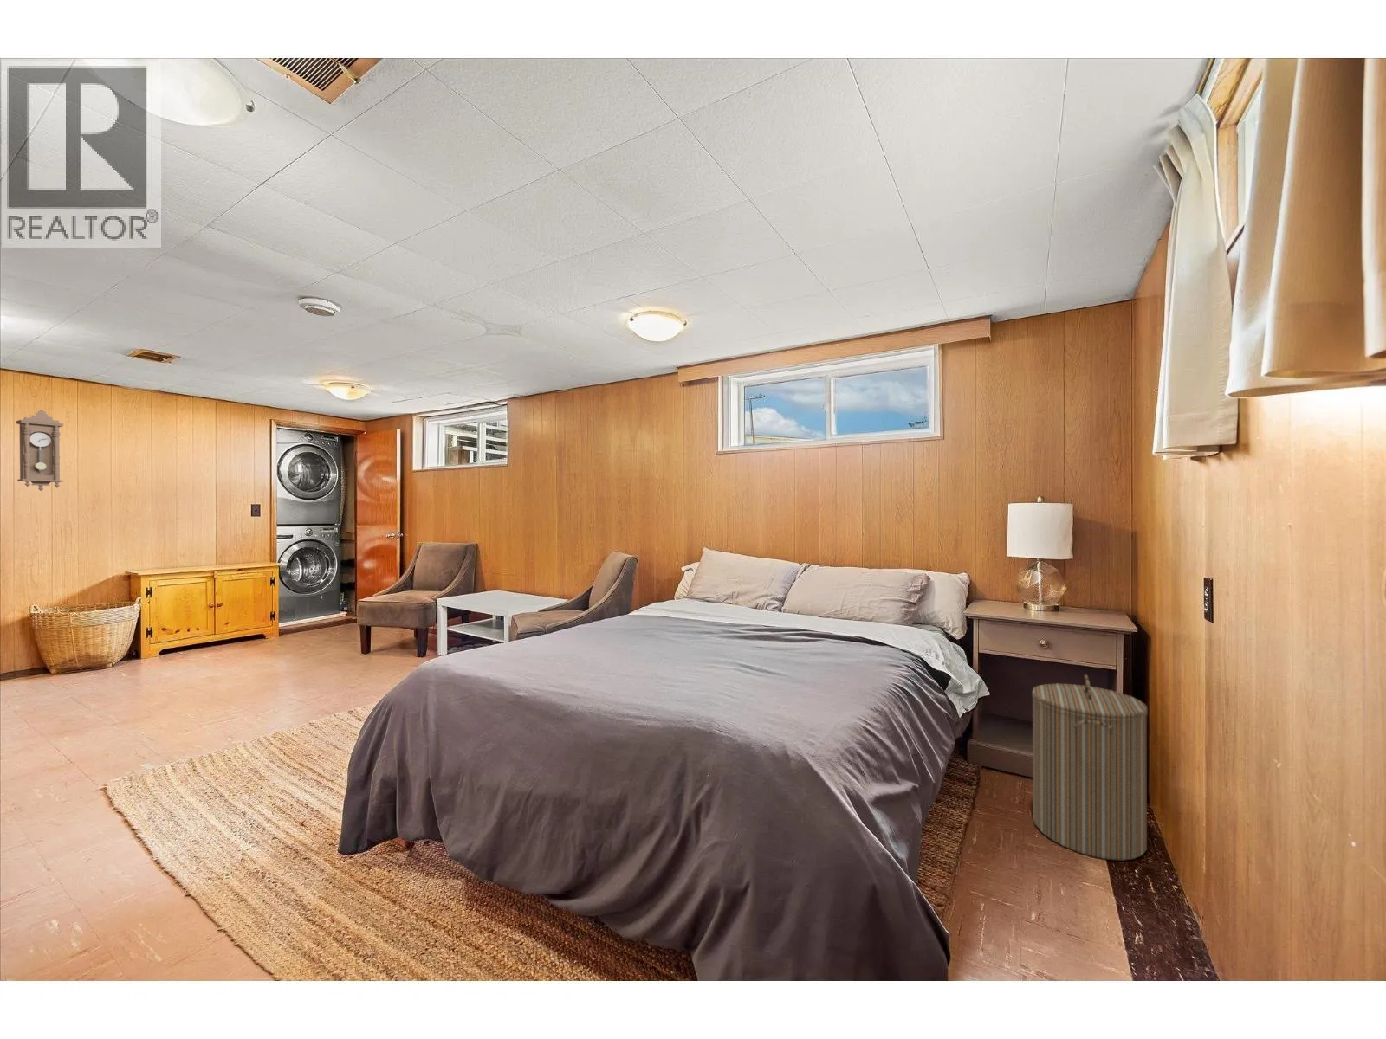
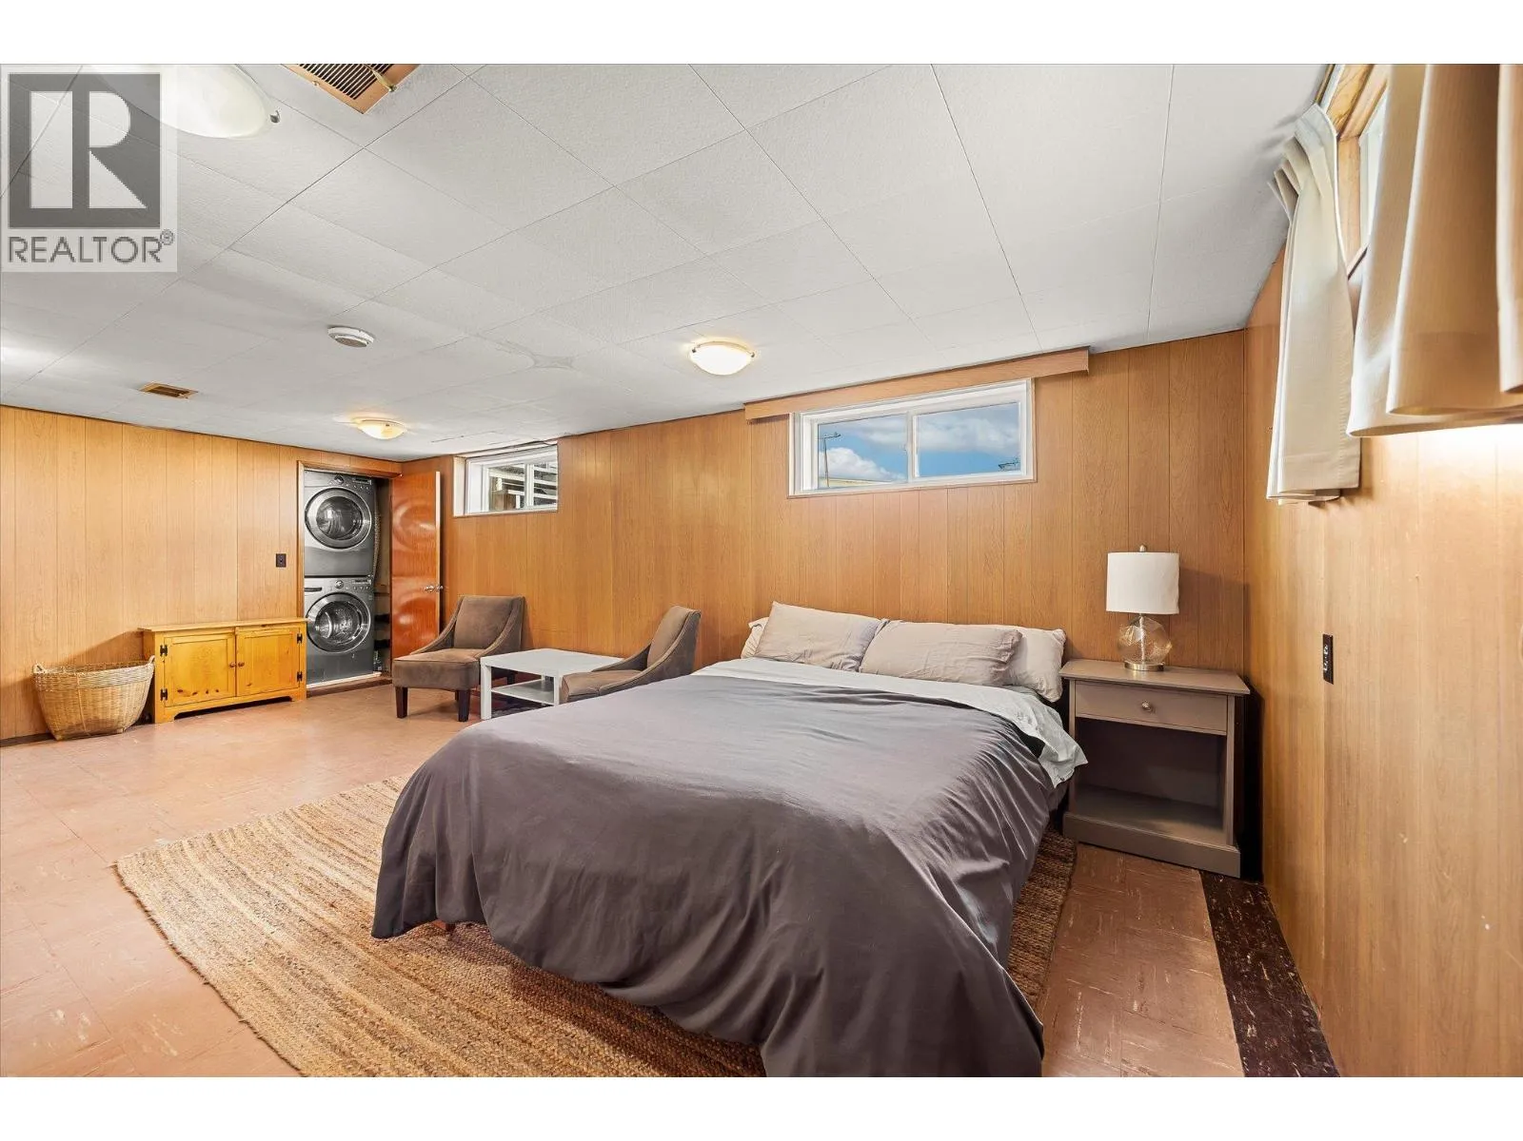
- laundry hamper [1031,673,1149,861]
- pendulum clock [14,408,65,492]
